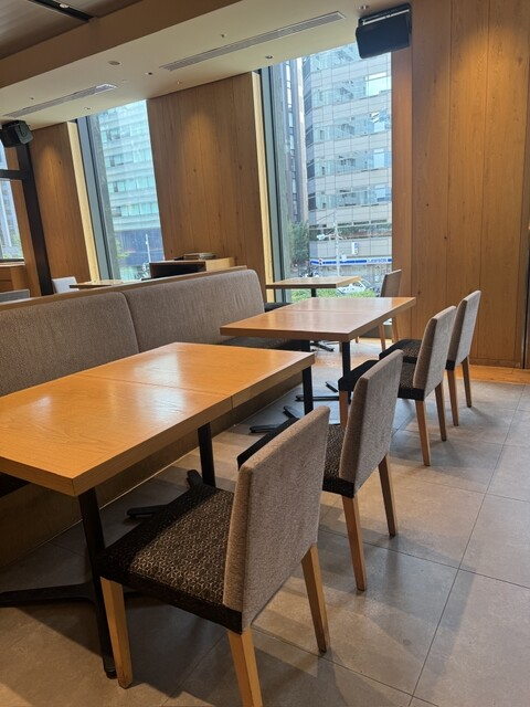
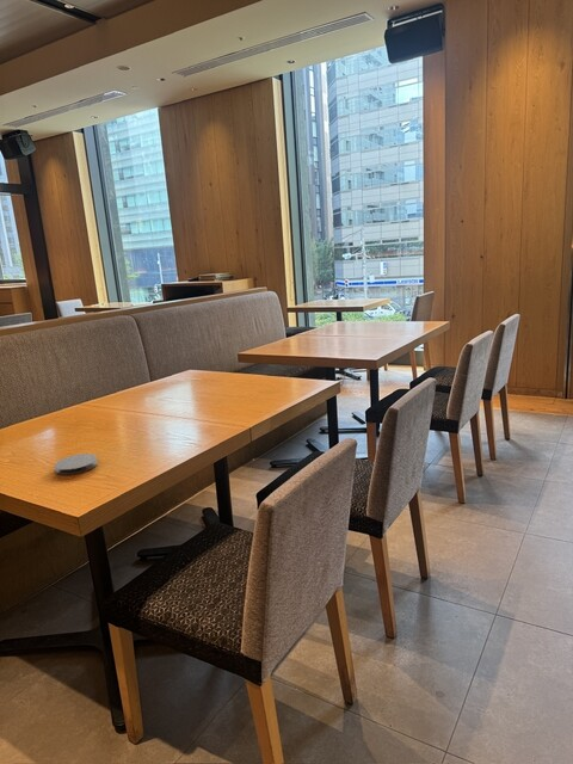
+ coaster [54,452,99,476]
